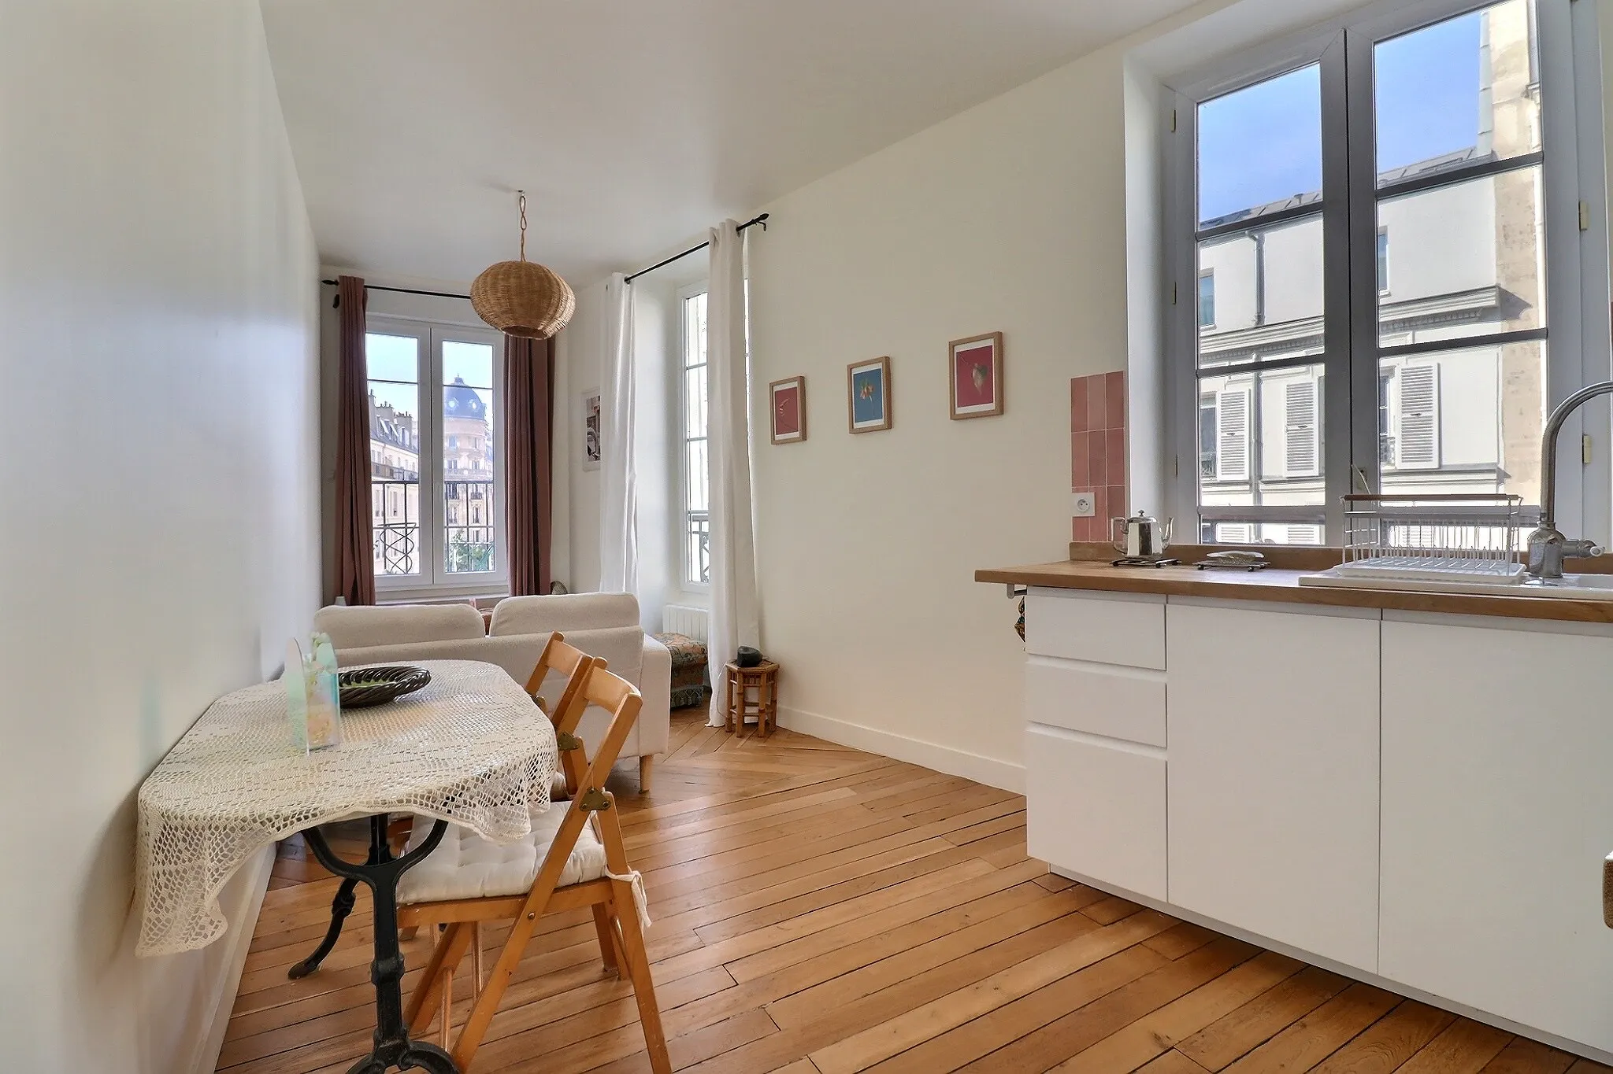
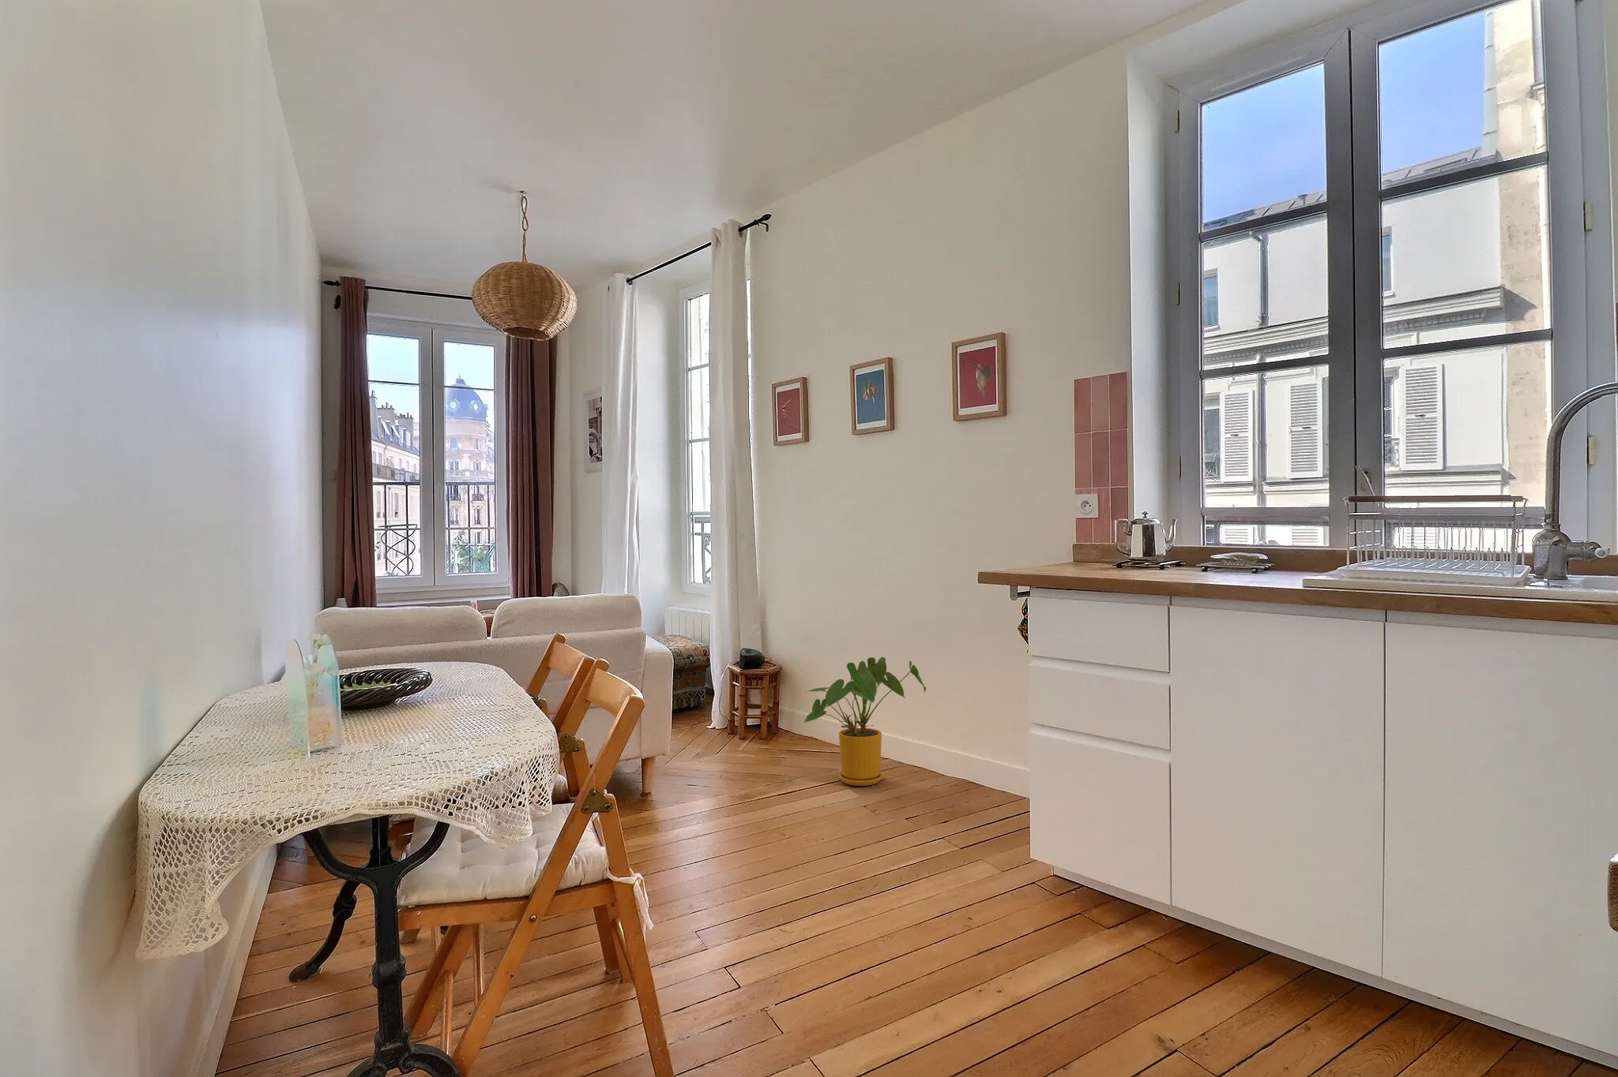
+ house plant [802,656,926,786]
